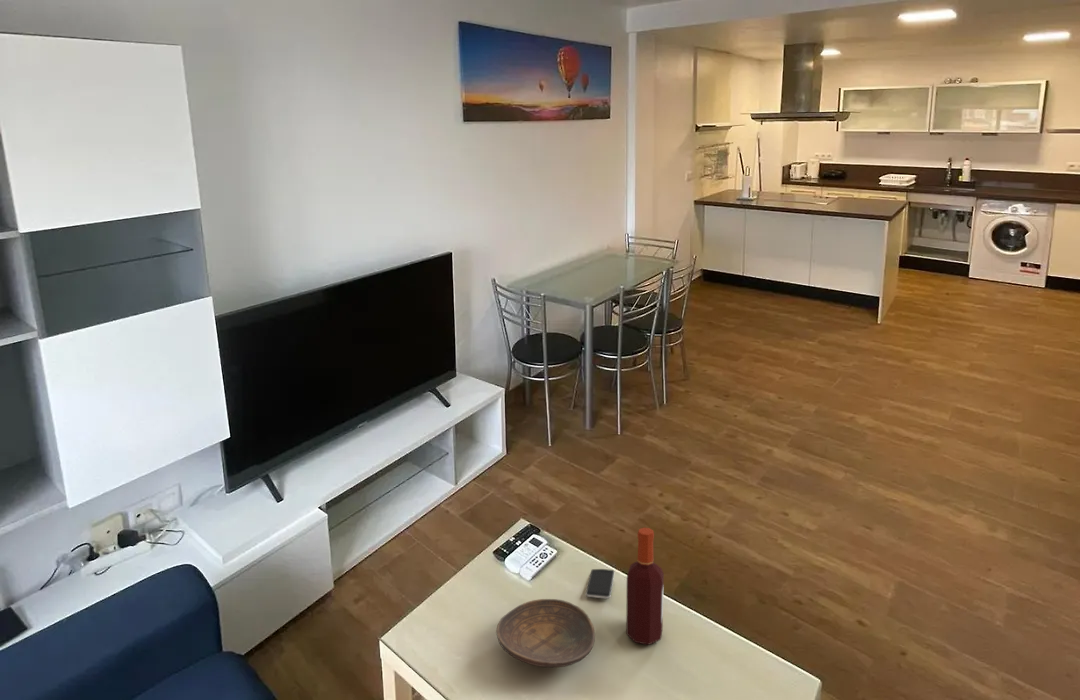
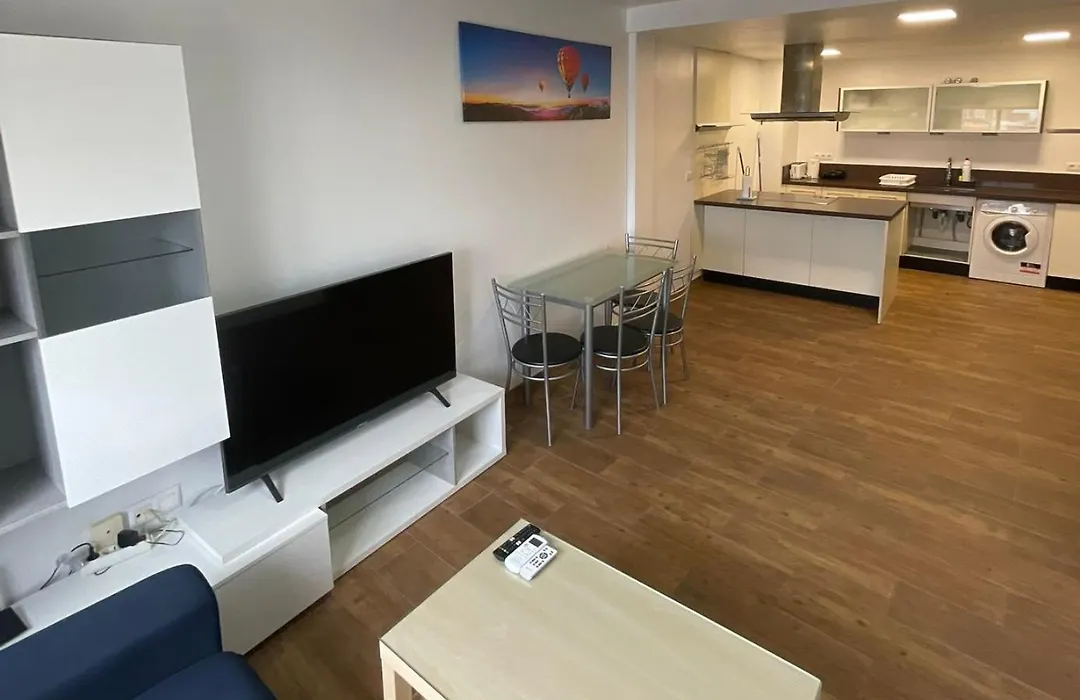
- smartphone [585,568,615,600]
- bottle [625,527,665,646]
- decorative bowl [495,598,596,668]
